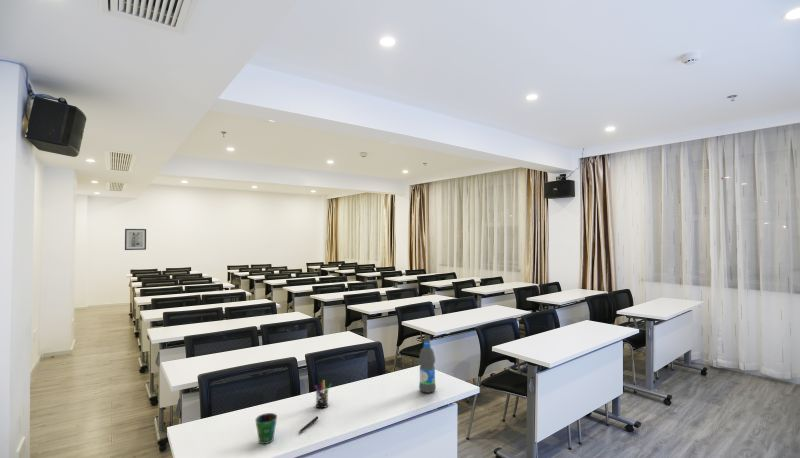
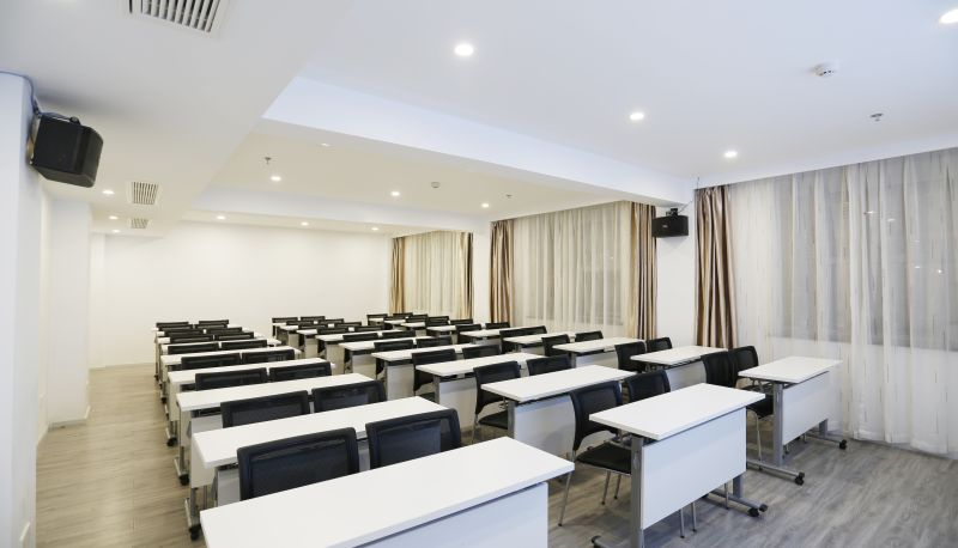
- water bottle [418,342,437,394]
- pen holder [313,379,333,409]
- pen [298,415,319,434]
- cup [254,412,278,445]
- wall art [124,228,147,251]
